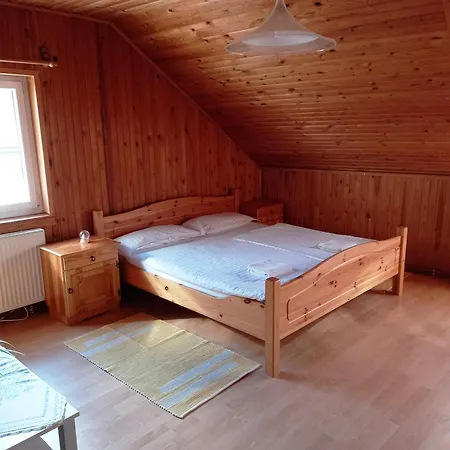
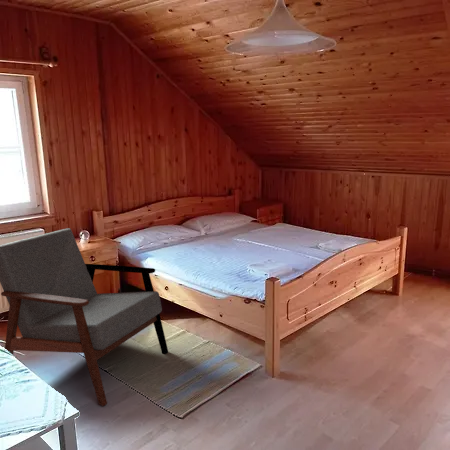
+ armchair [0,227,169,407]
